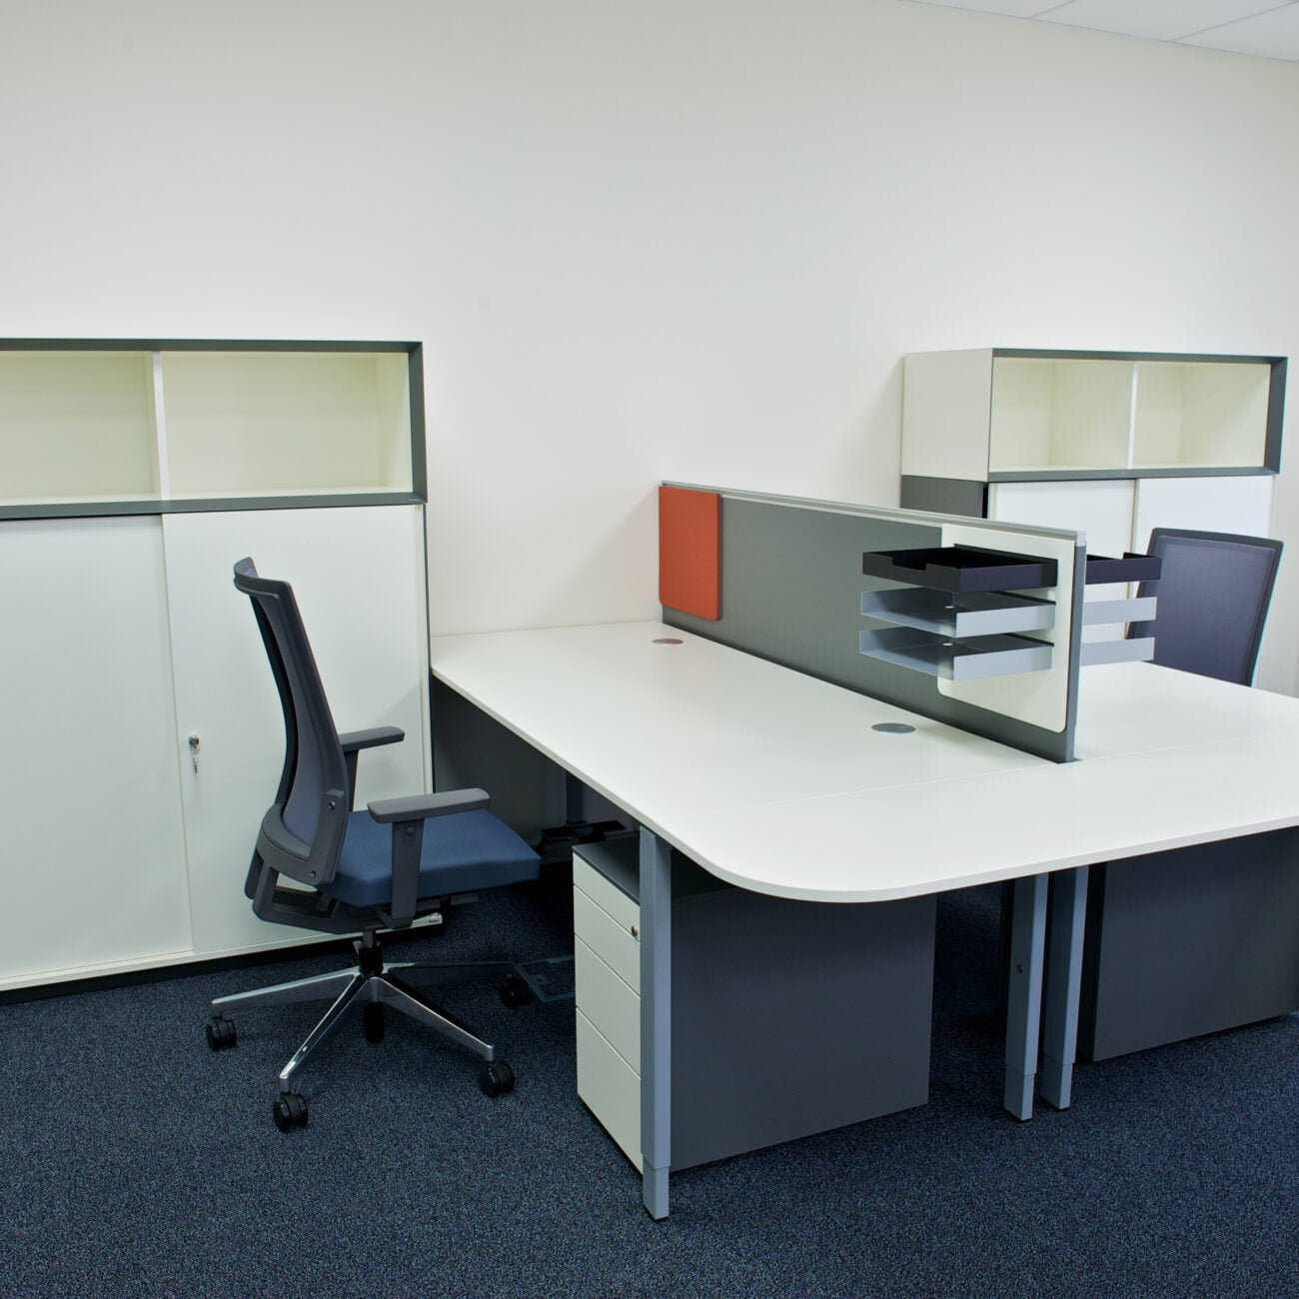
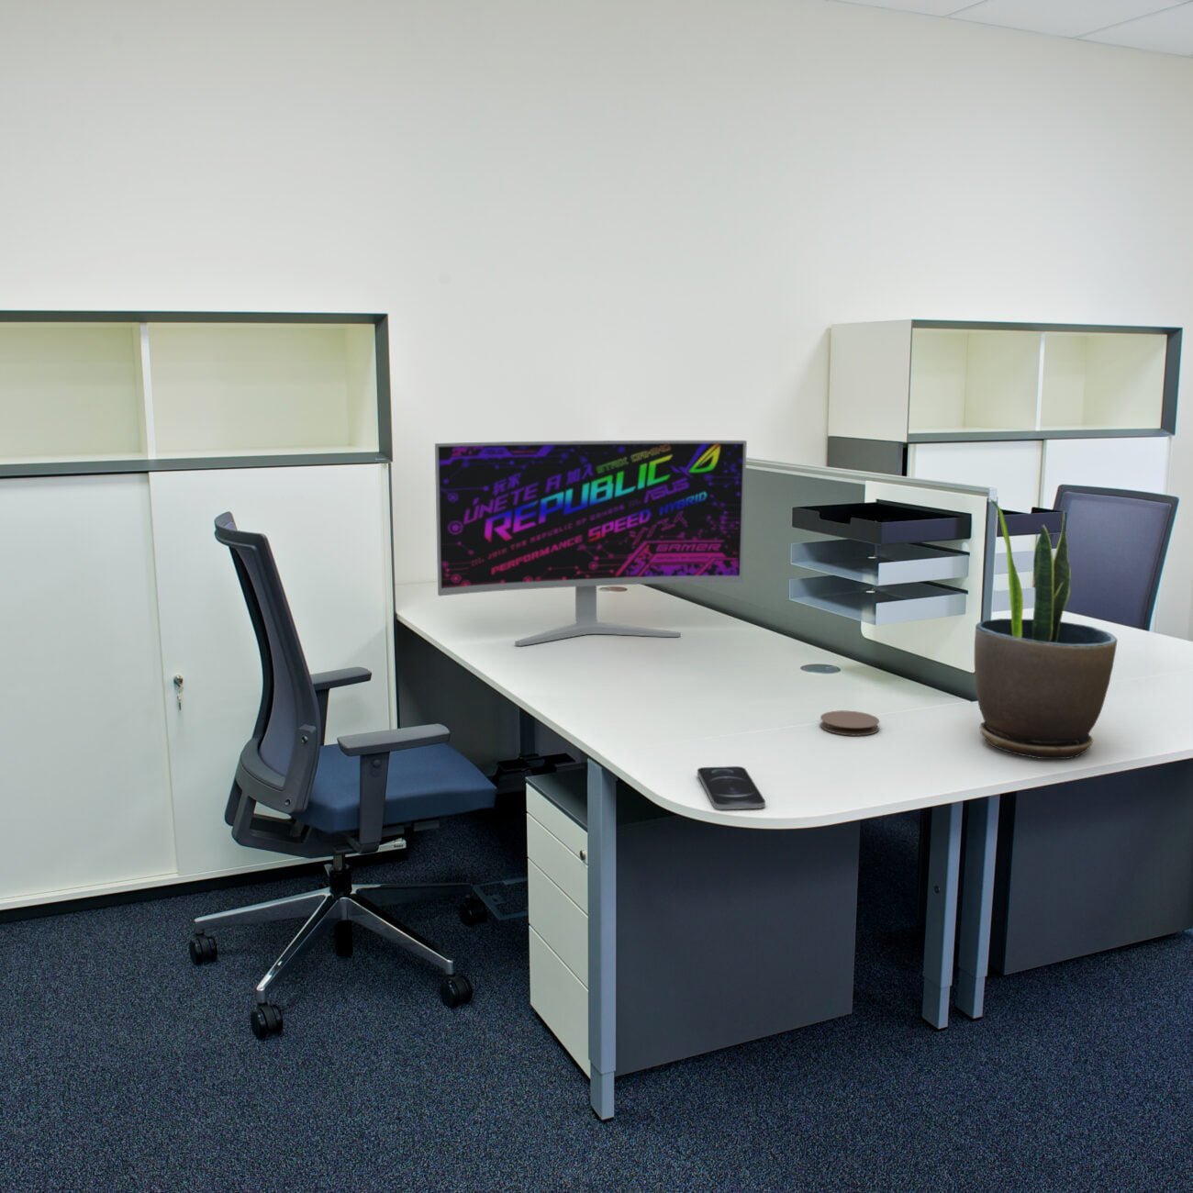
+ coaster [819,709,881,736]
+ monitor [434,439,748,647]
+ smartphone [697,766,766,811]
+ potted plant [973,497,1119,760]
